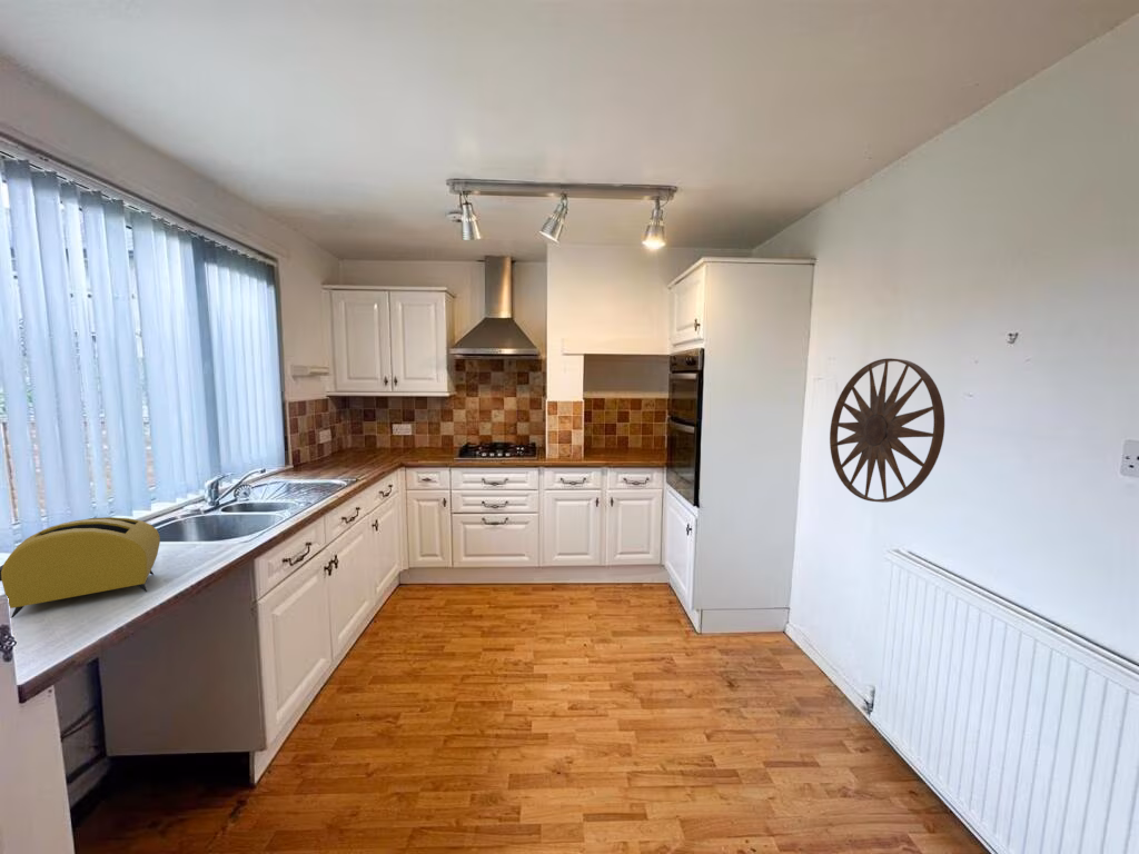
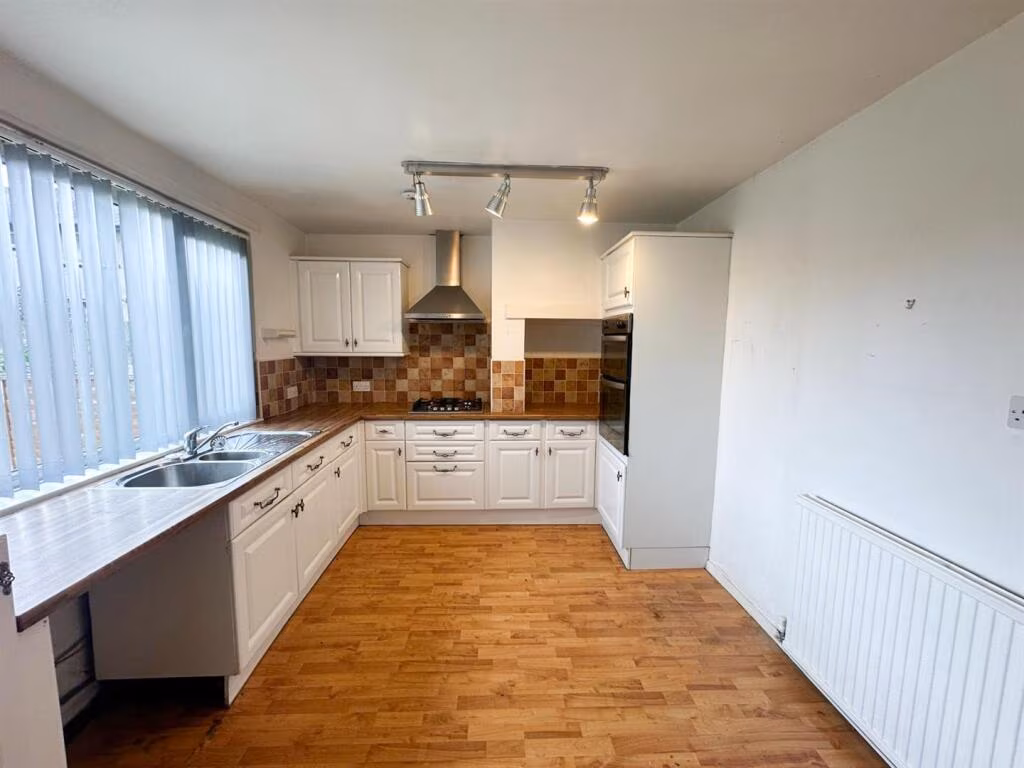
- toaster [0,516,161,618]
- wall art [829,357,945,504]
